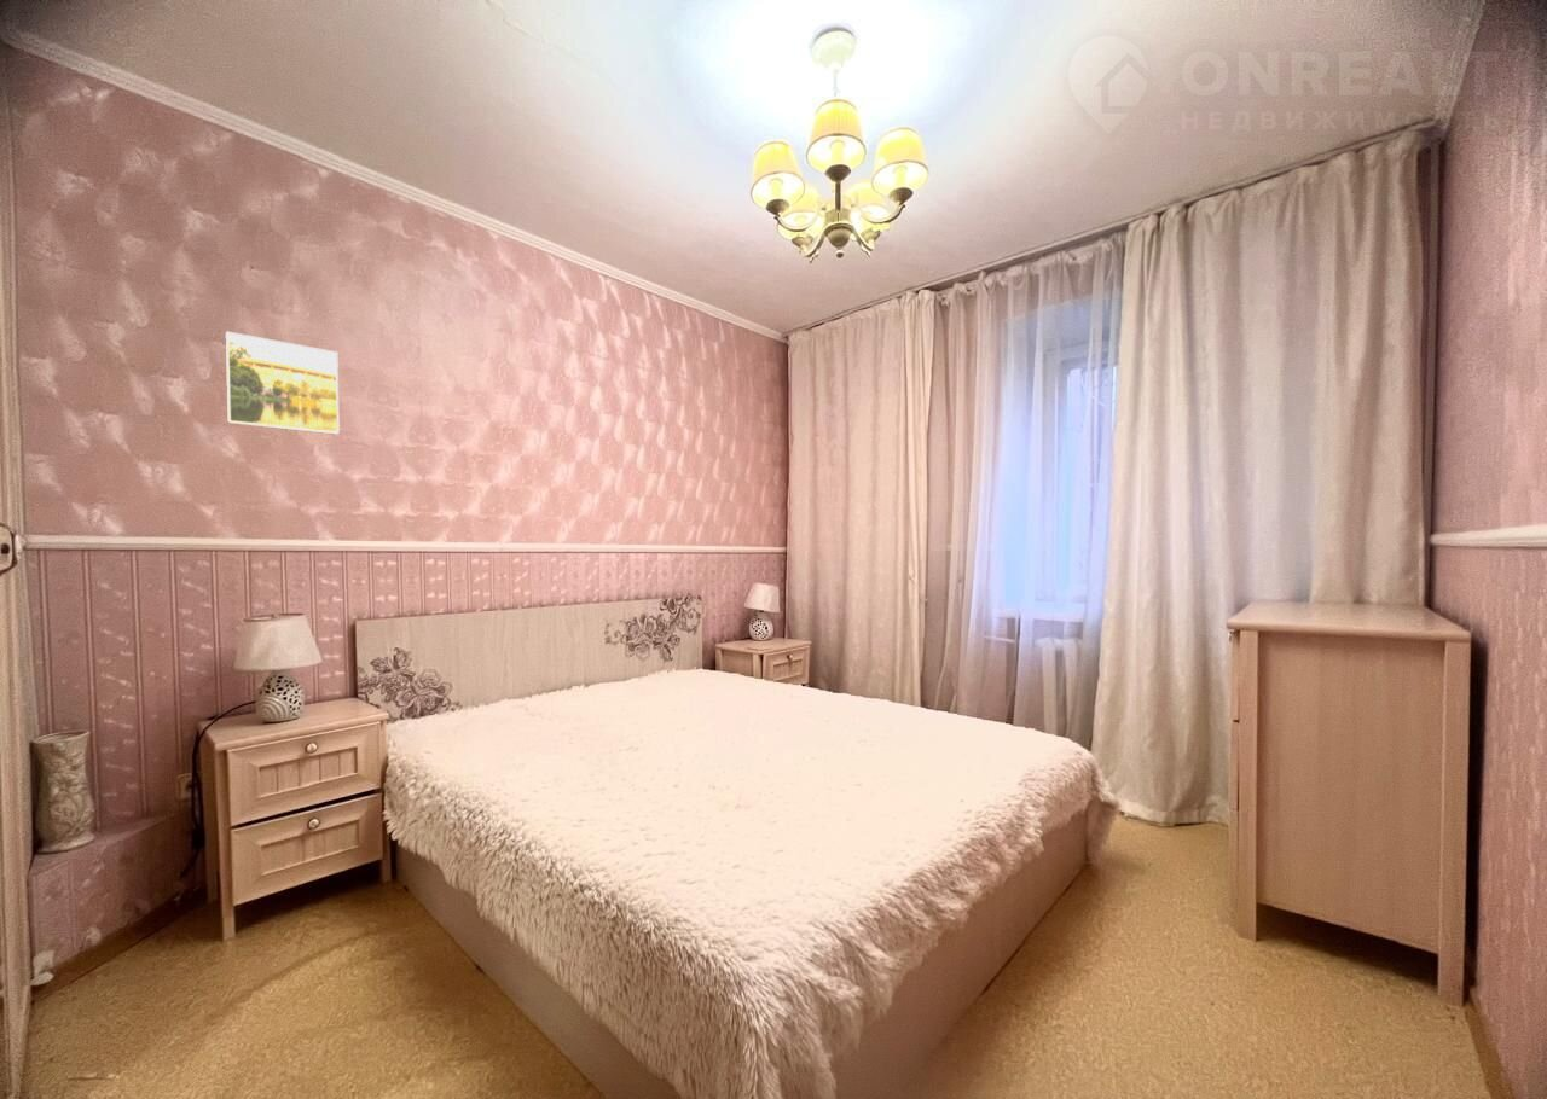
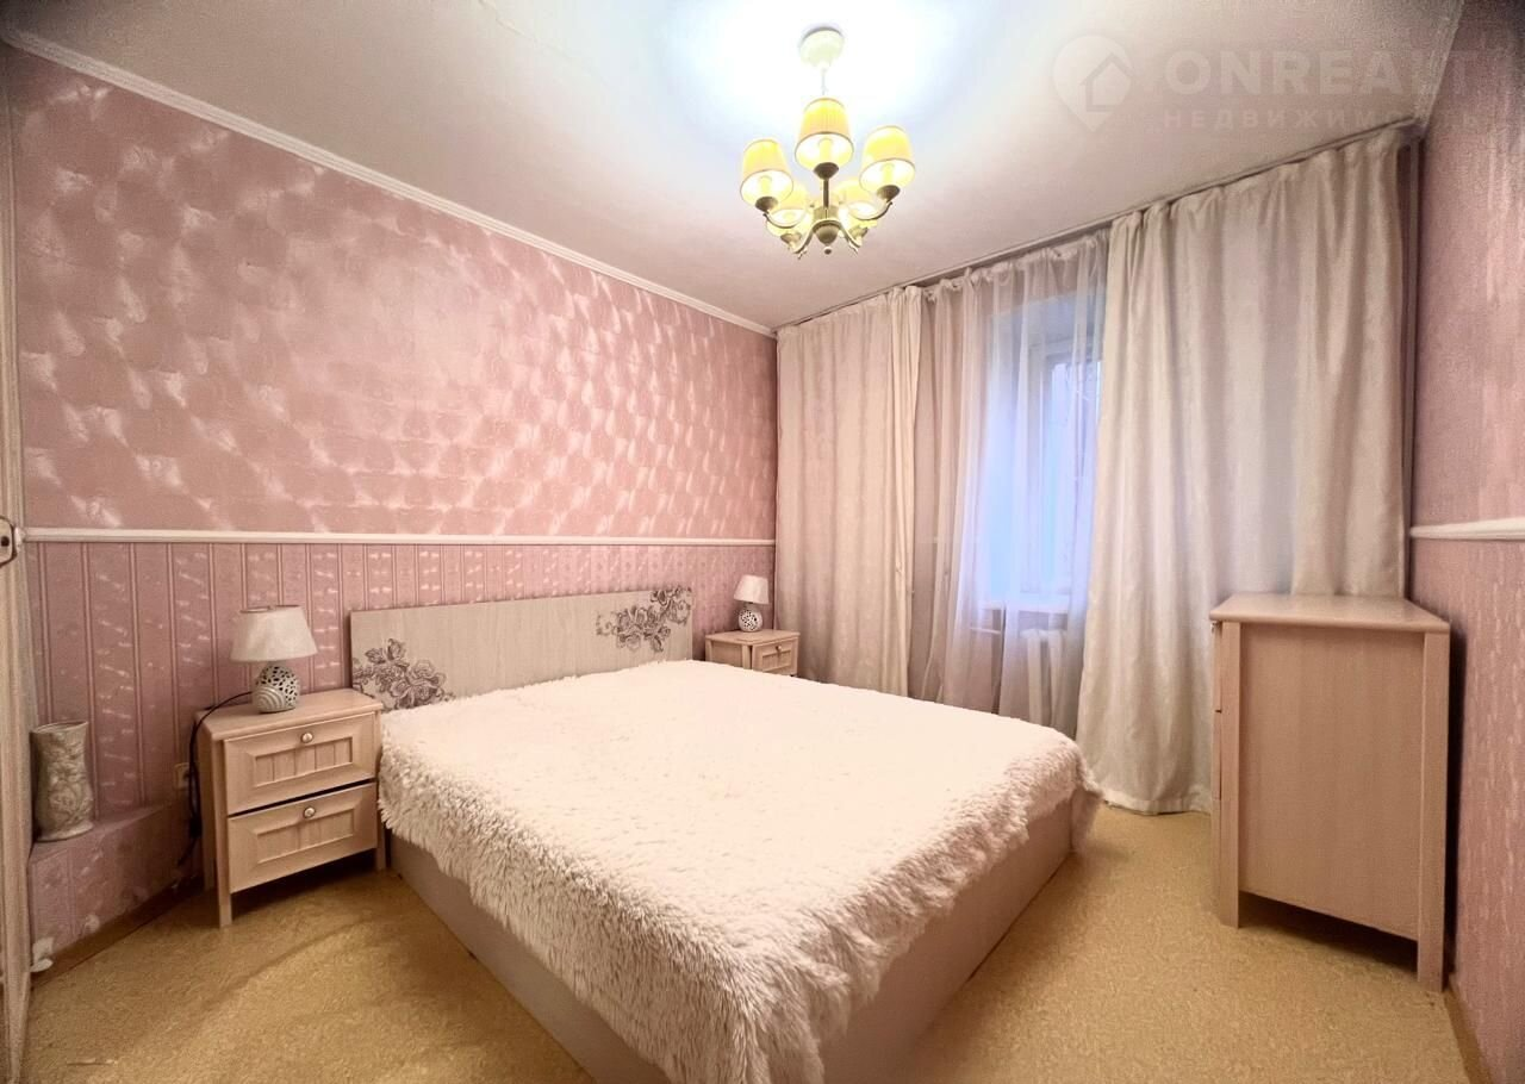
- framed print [224,330,341,436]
